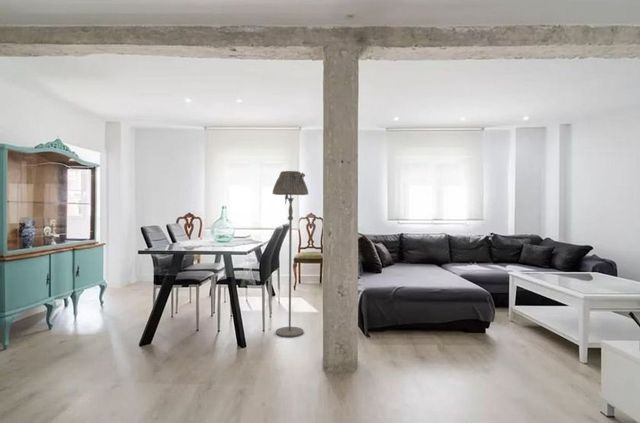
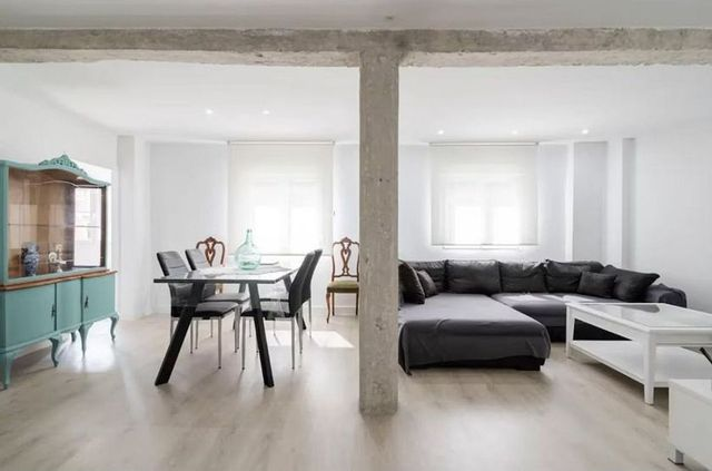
- floor lamp [272,170,310,338]
